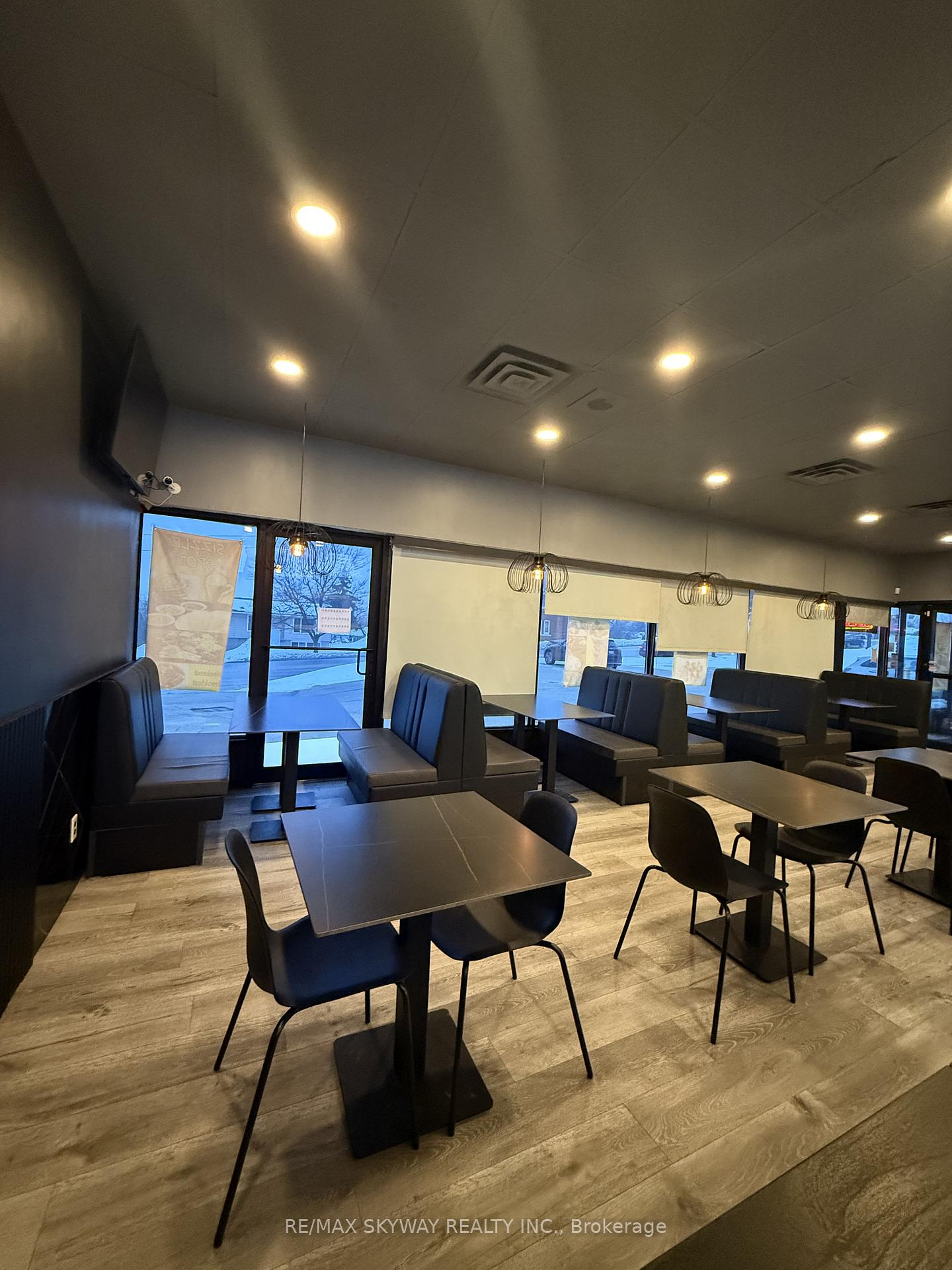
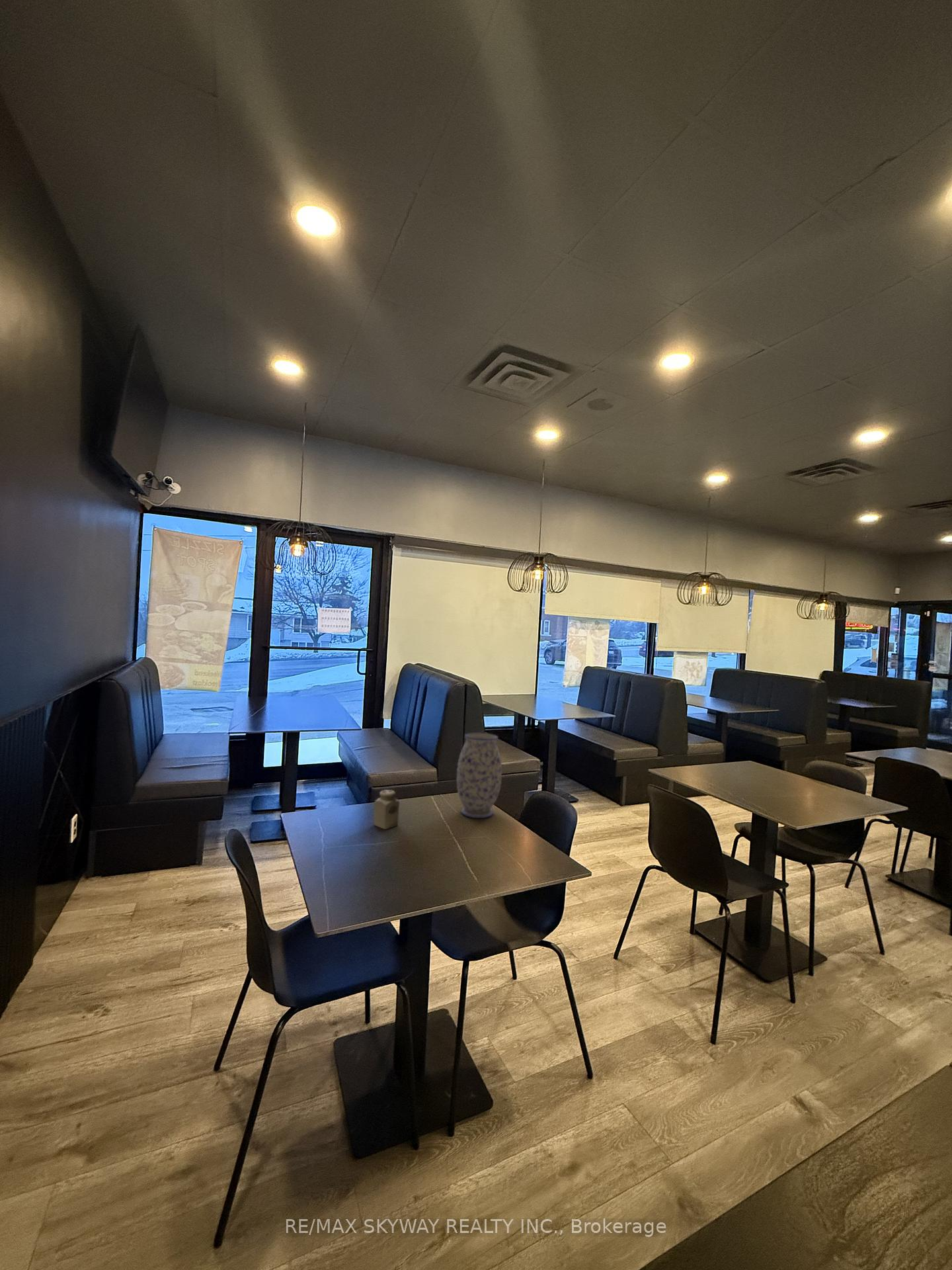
+ salt shaker [374,789,400,830]
+ vase [456,732,502,819]
